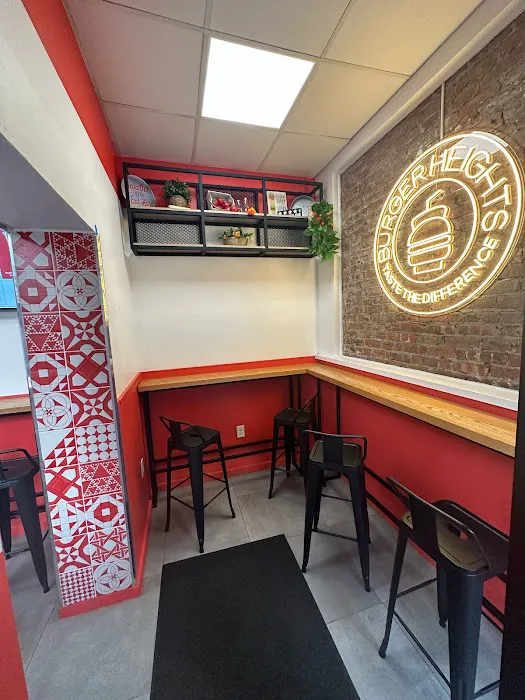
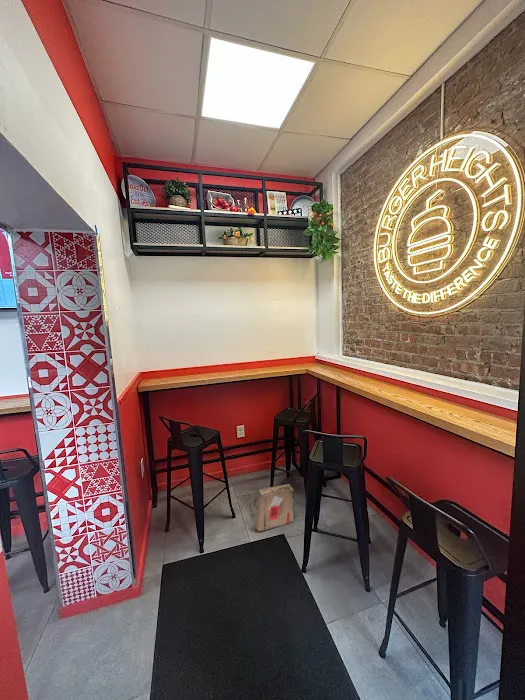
+ cardboard box [248,483,295,532]
